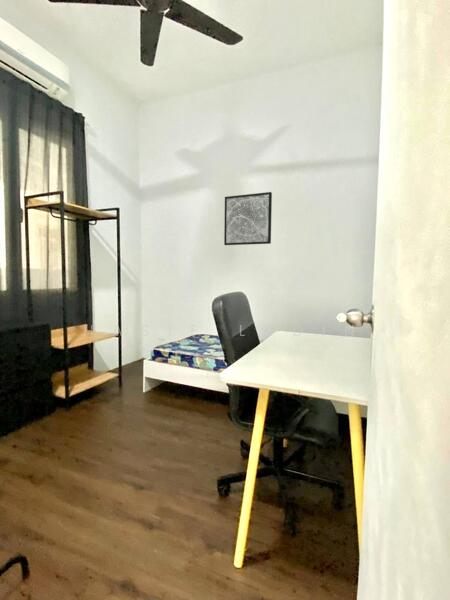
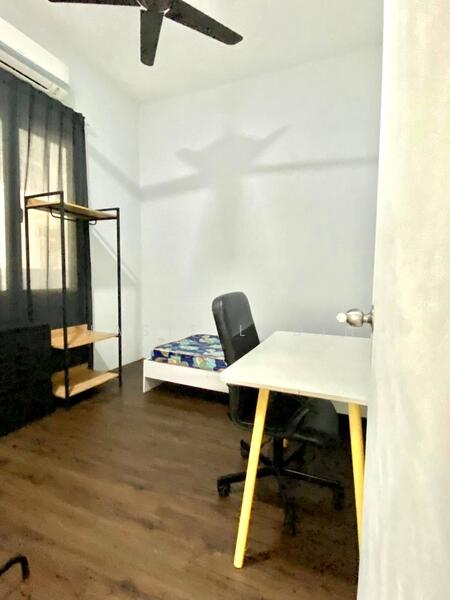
- wall art [223,191,273,246]
